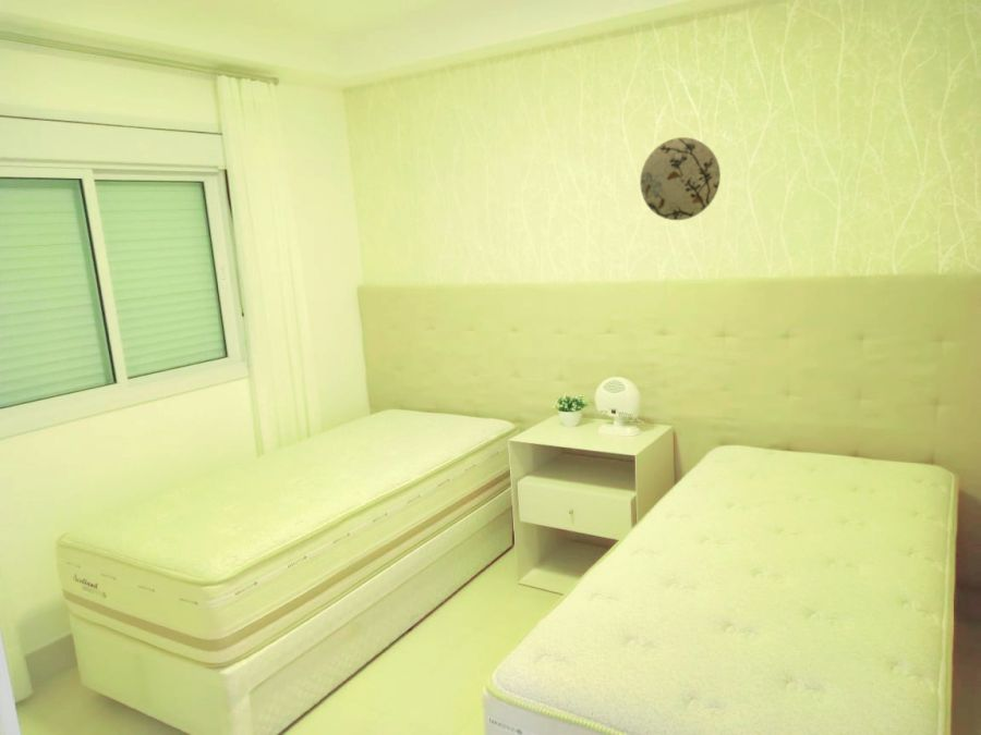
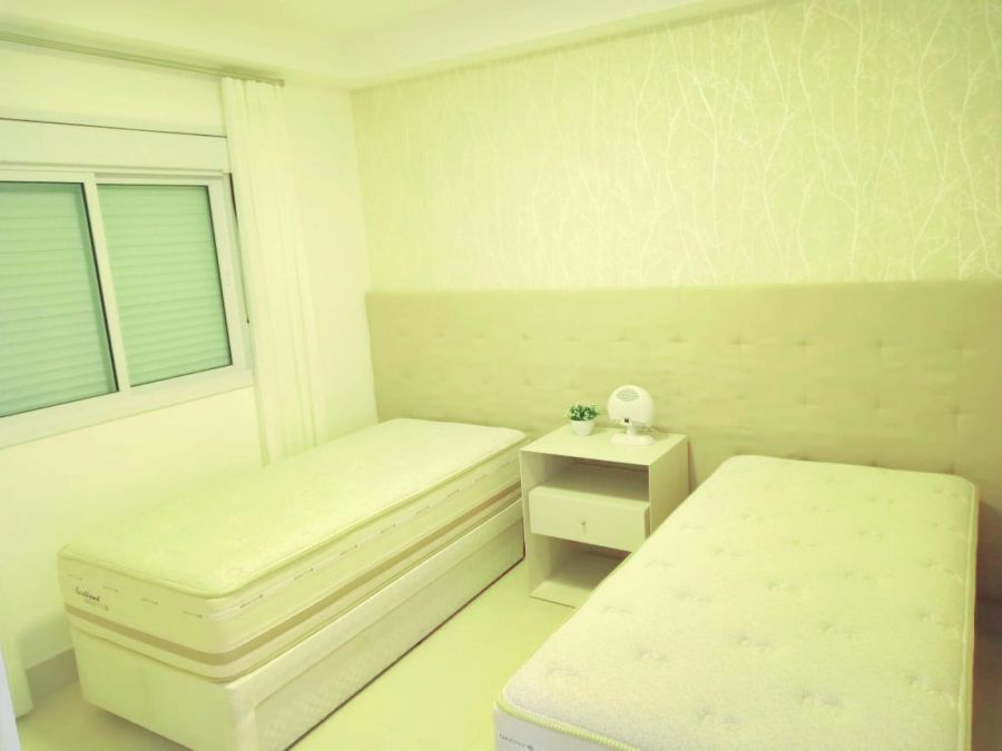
- decorative plate [639,136,722,221]
